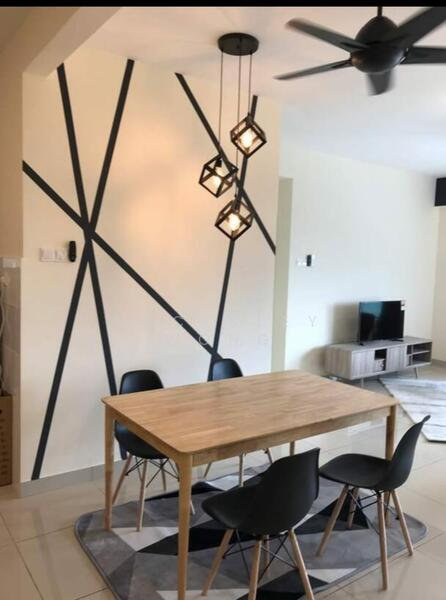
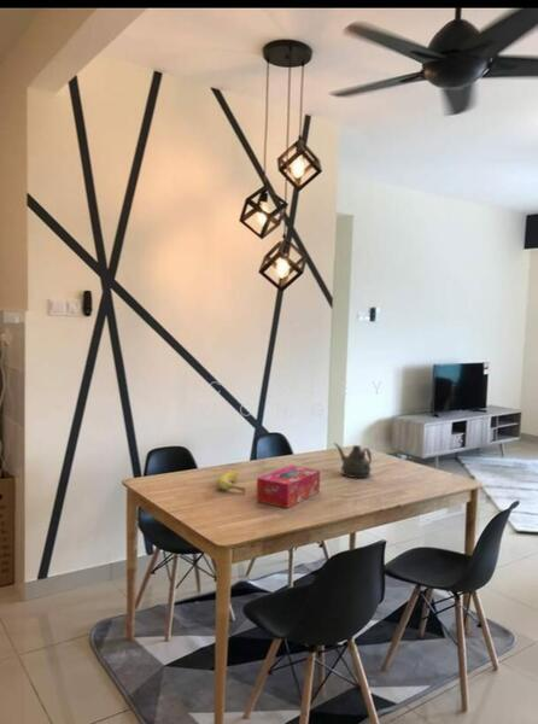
+ teapot [333,442,373,479]
+ tissue box [256,465,321,509]
+ fruit [216,471,246,495]
